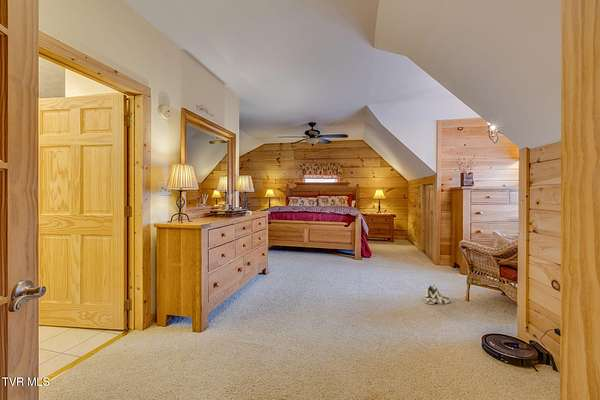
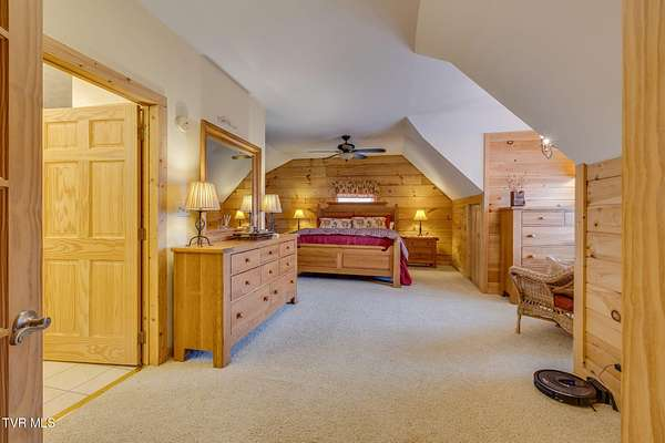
- sneaker [423,283,451,305]
